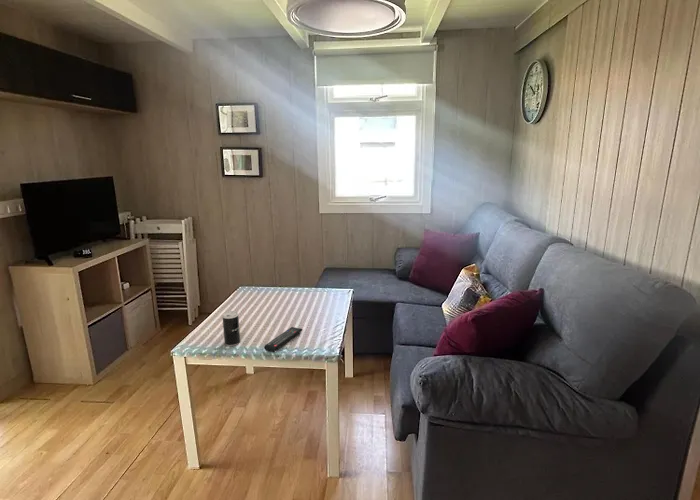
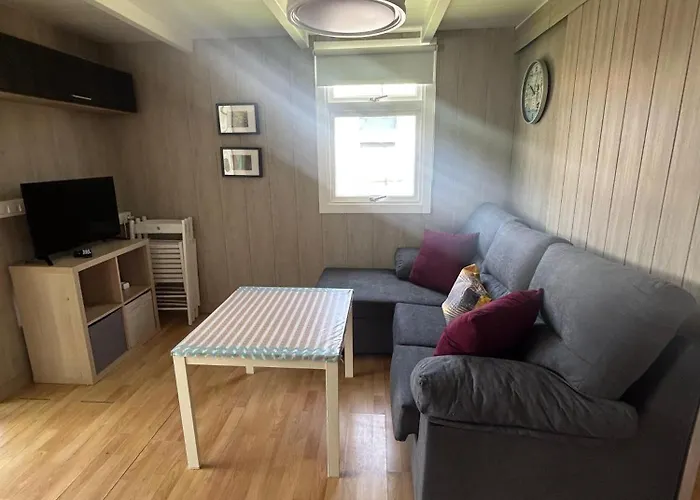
- remote control [263,326,303,353]
- beverage can [221,310,241,347]
